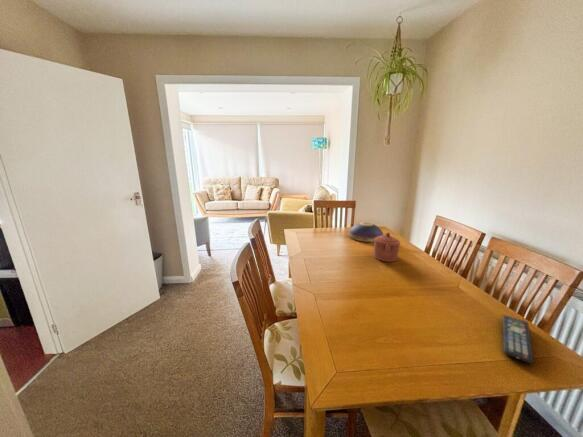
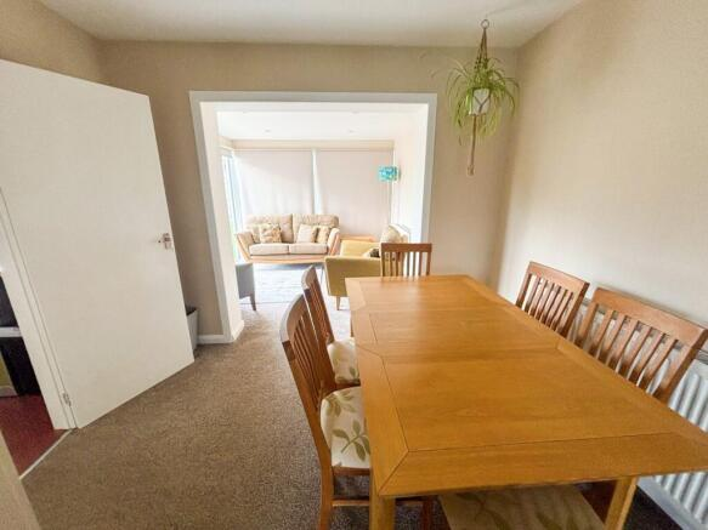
- teapot [372,231,401,263]
- remote control [502,313,535,364]
- decorative bowl [347,221,384,243]
